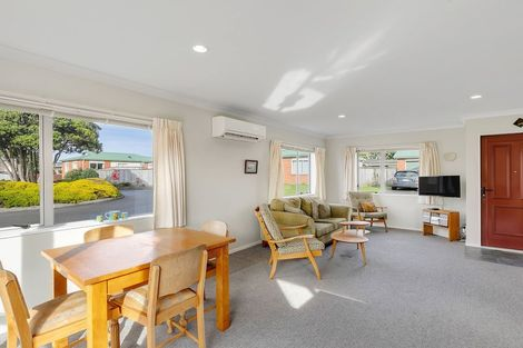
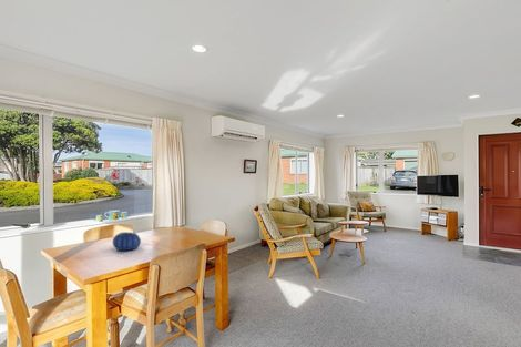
+ decorative bowl [112,231,142,252]
